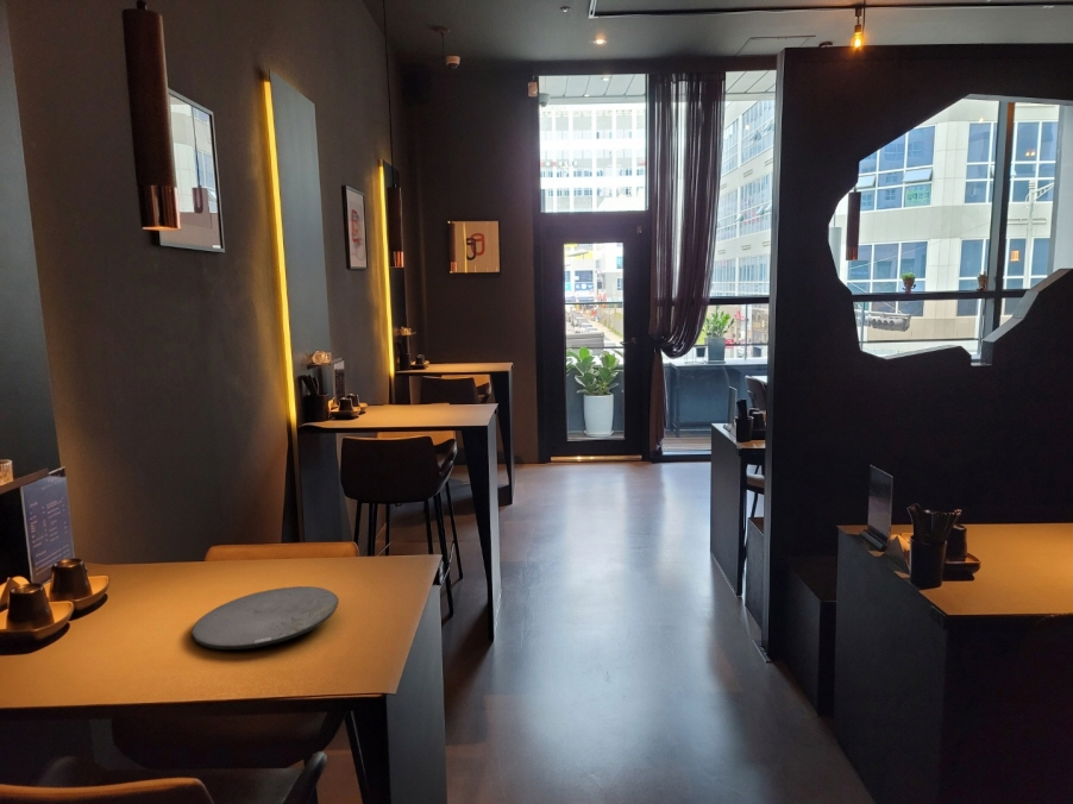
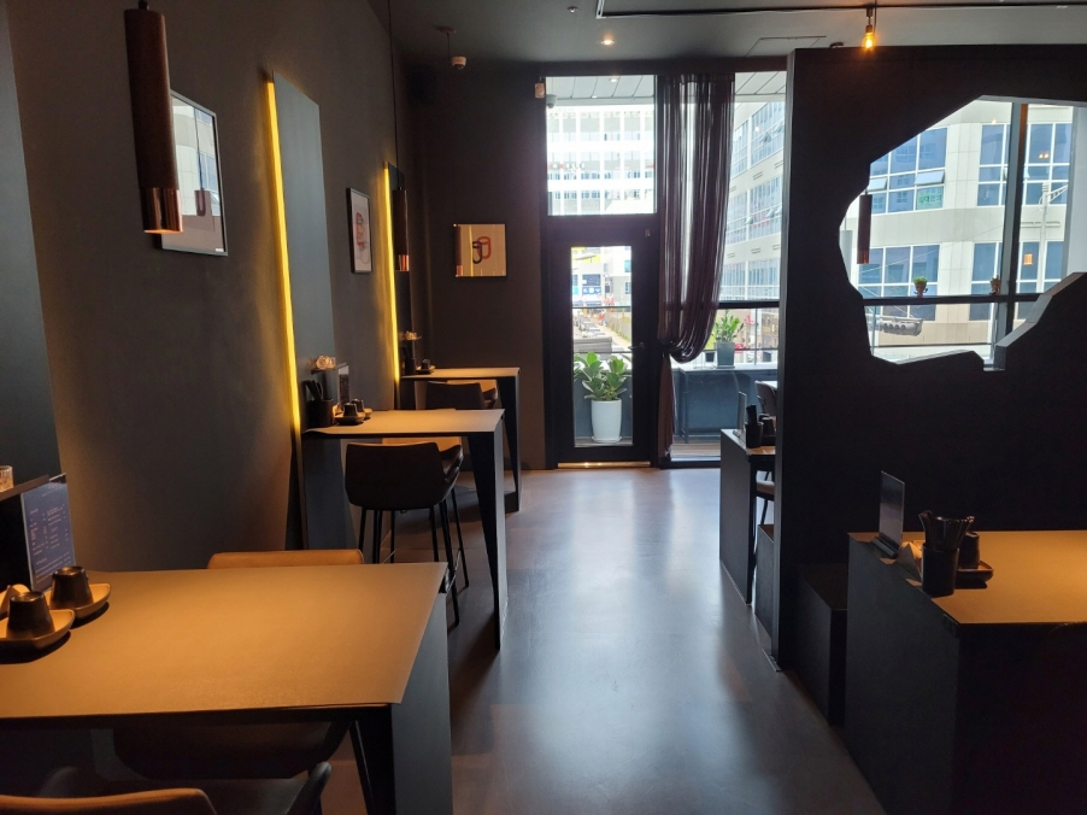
- plate [190,585,340,651]
